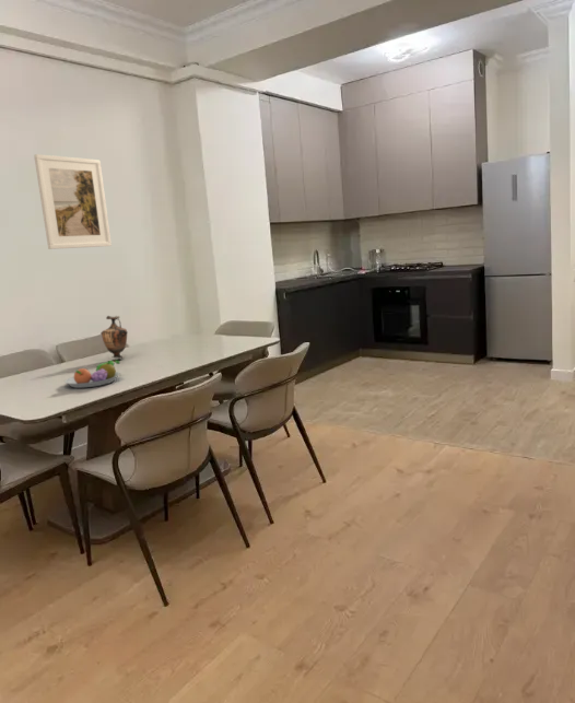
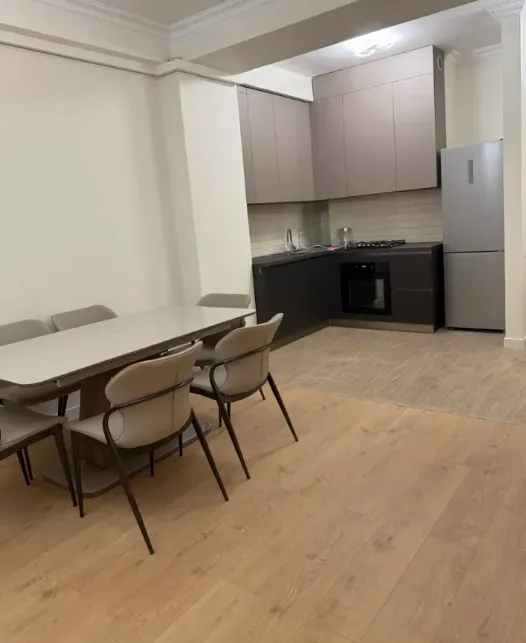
- vase [99,315,129,360]
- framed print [33,153,113,250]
- fruit bowl [63,360,121,389]
